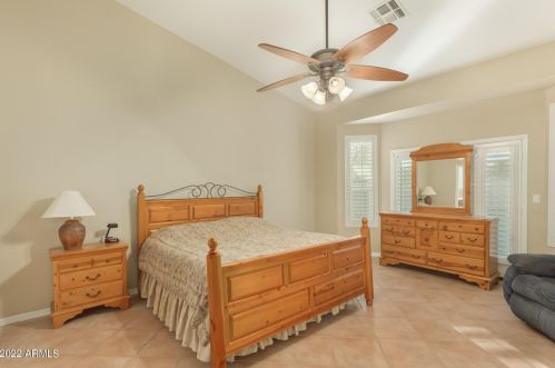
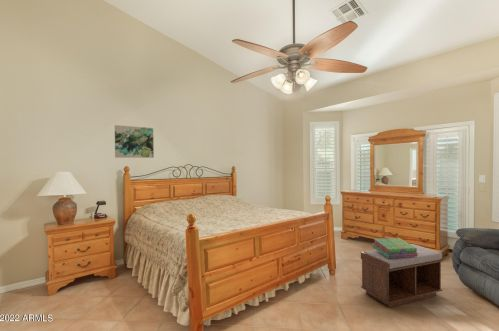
+ stack of books [371,237,418,258]
+ bench [360,243,444,308]
+ wall art [114,124,155,159]
